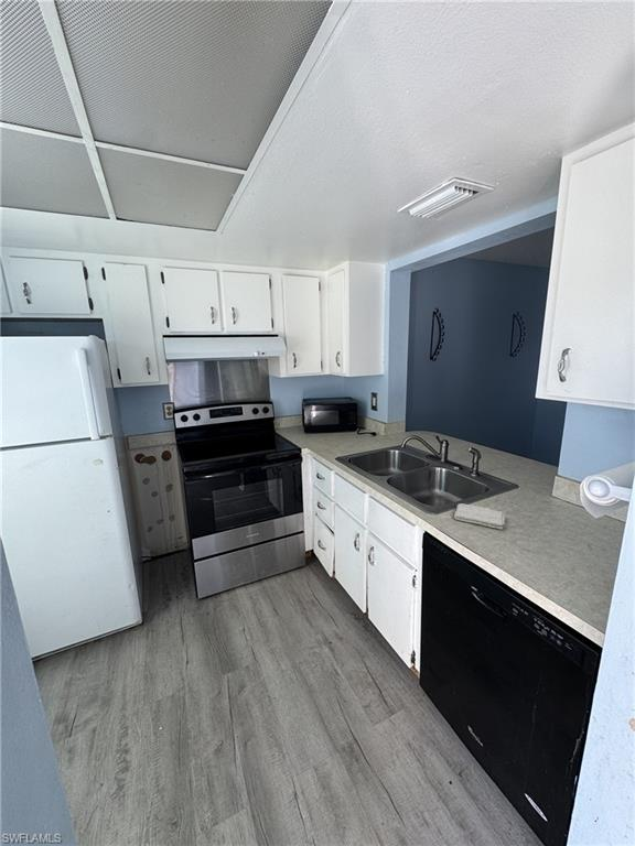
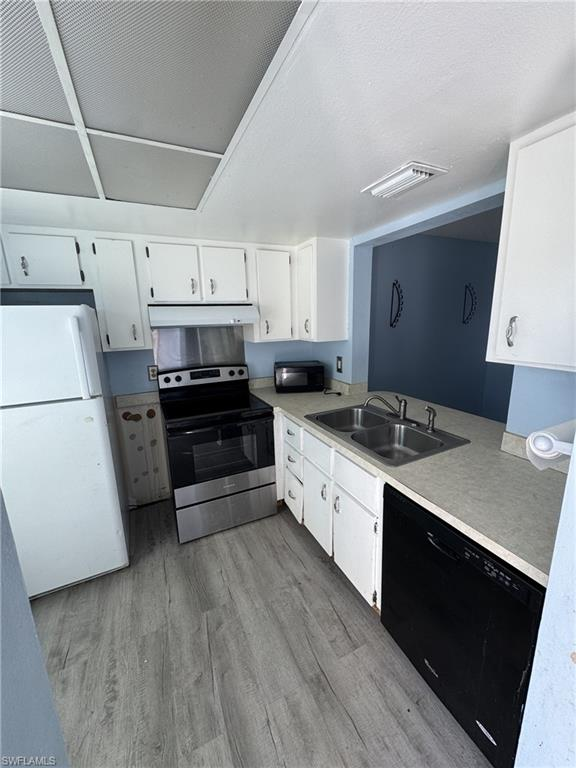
- washcloth [453,502,506,530]
